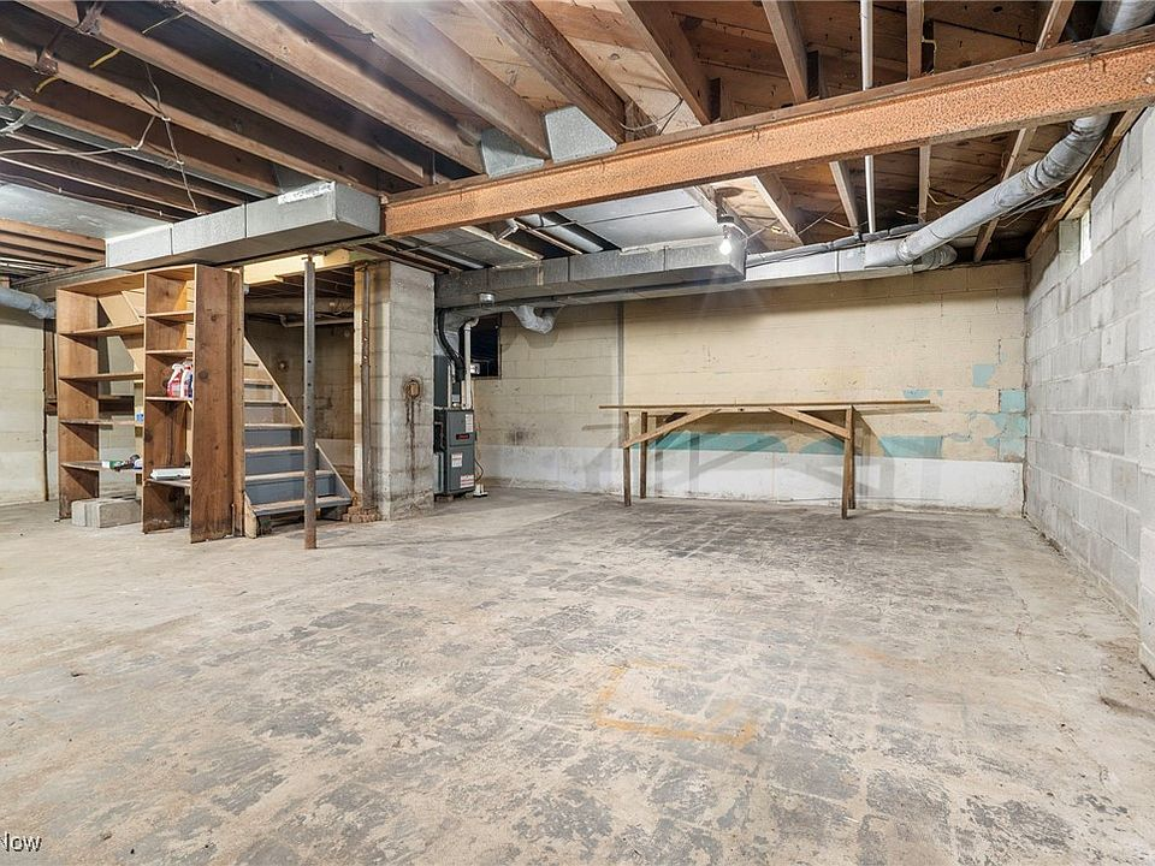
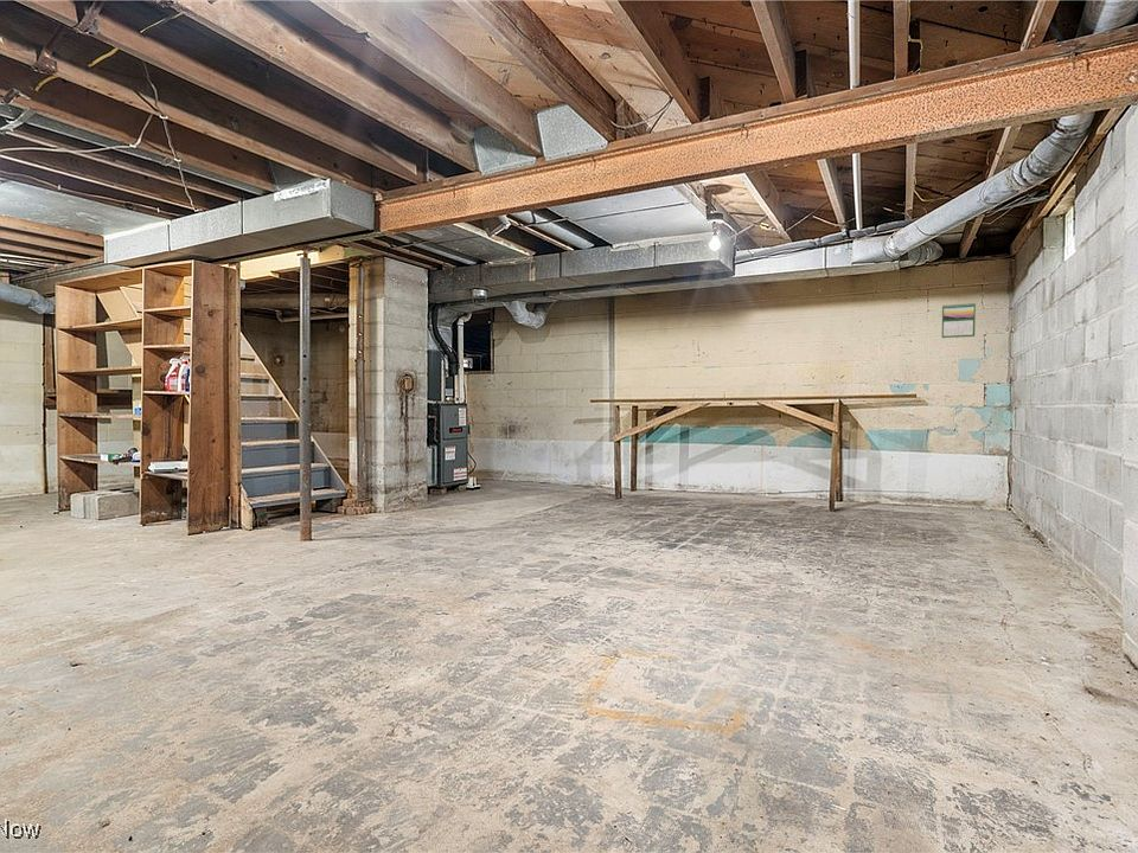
+ calendar [941,302,977,339]
